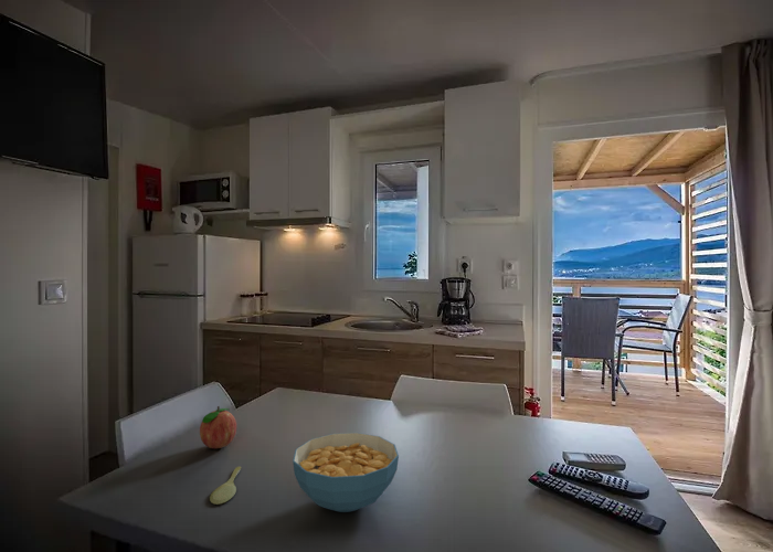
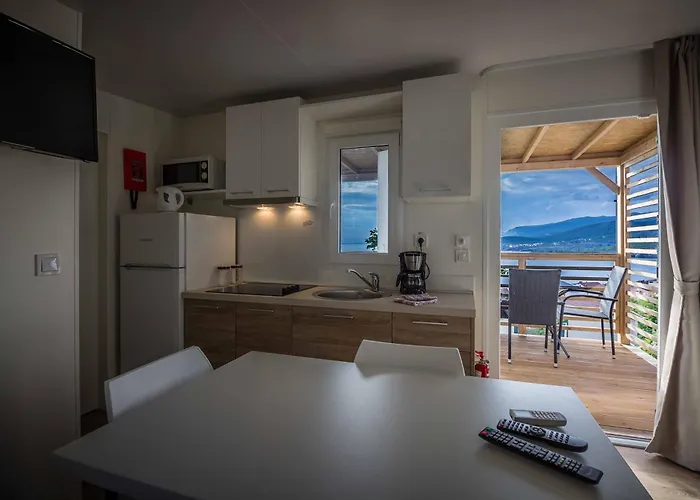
- spoon [209,466,242,506]
- fruit [199,405,237,449]
- cereal bowl [292,432,400,513]
